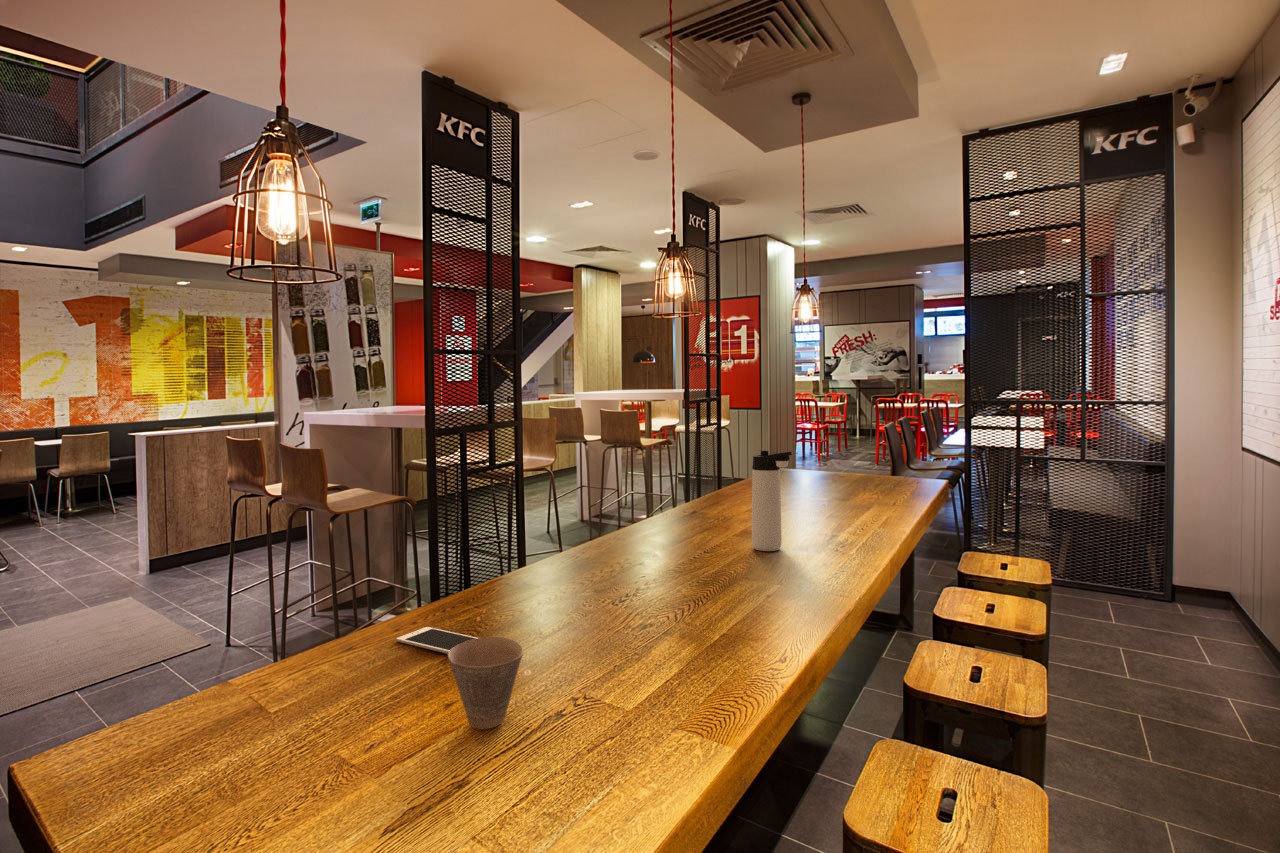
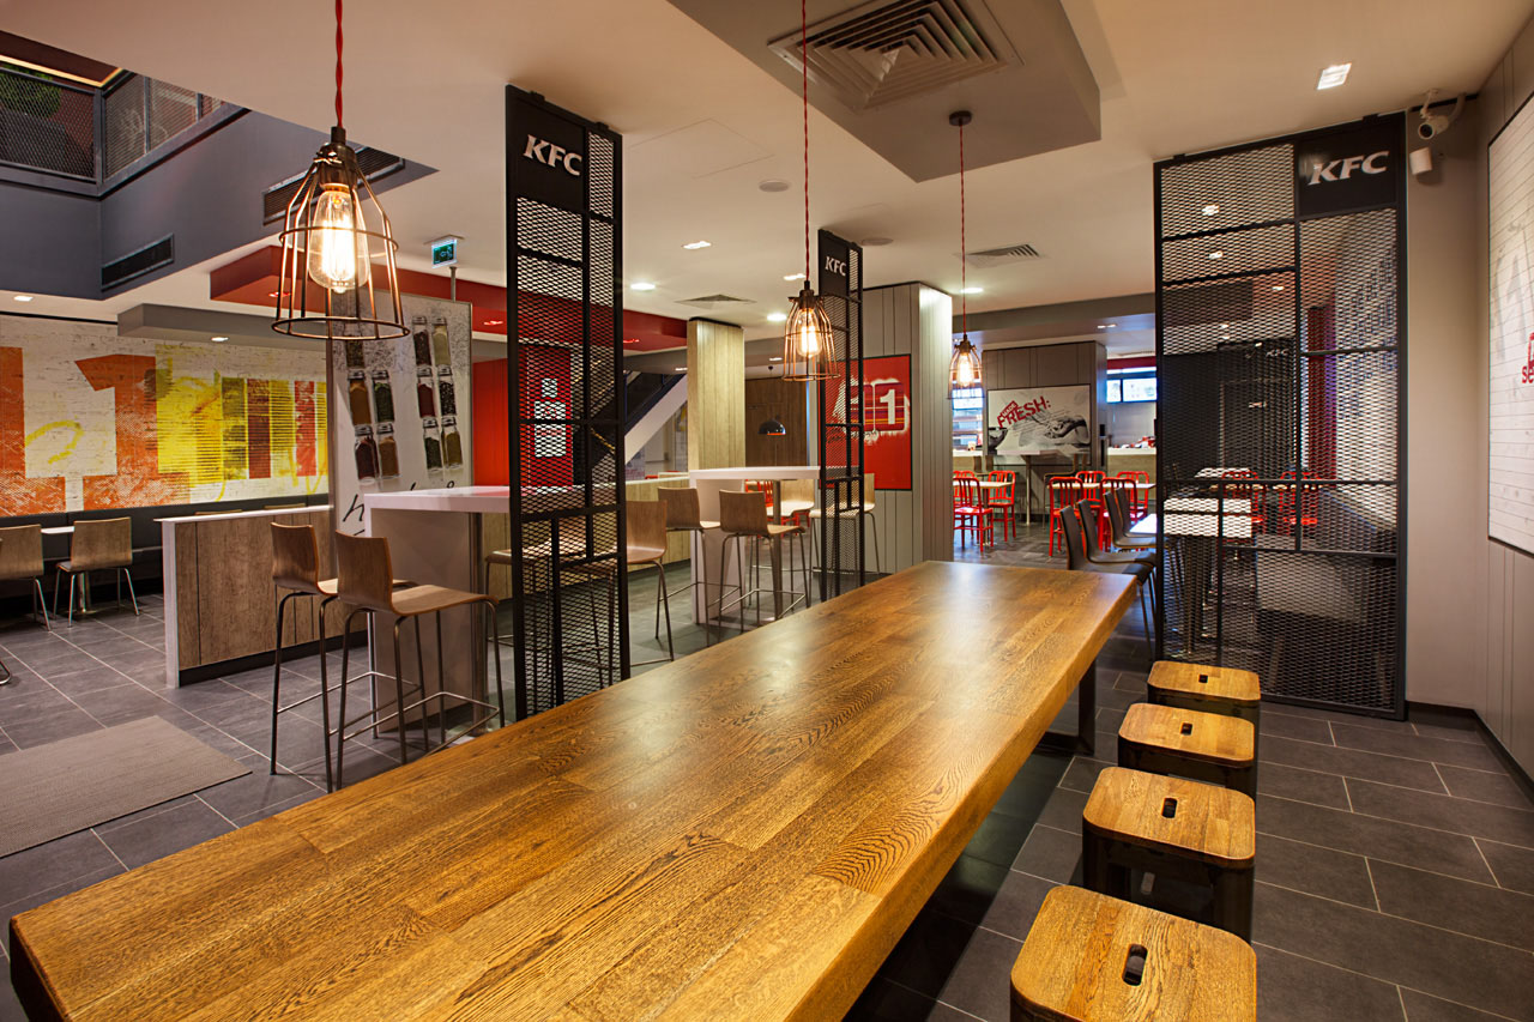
- cell phone [395,626,479,655]
- thermos bottle [751,450,793,552]
- cup [447,636,524,730]
